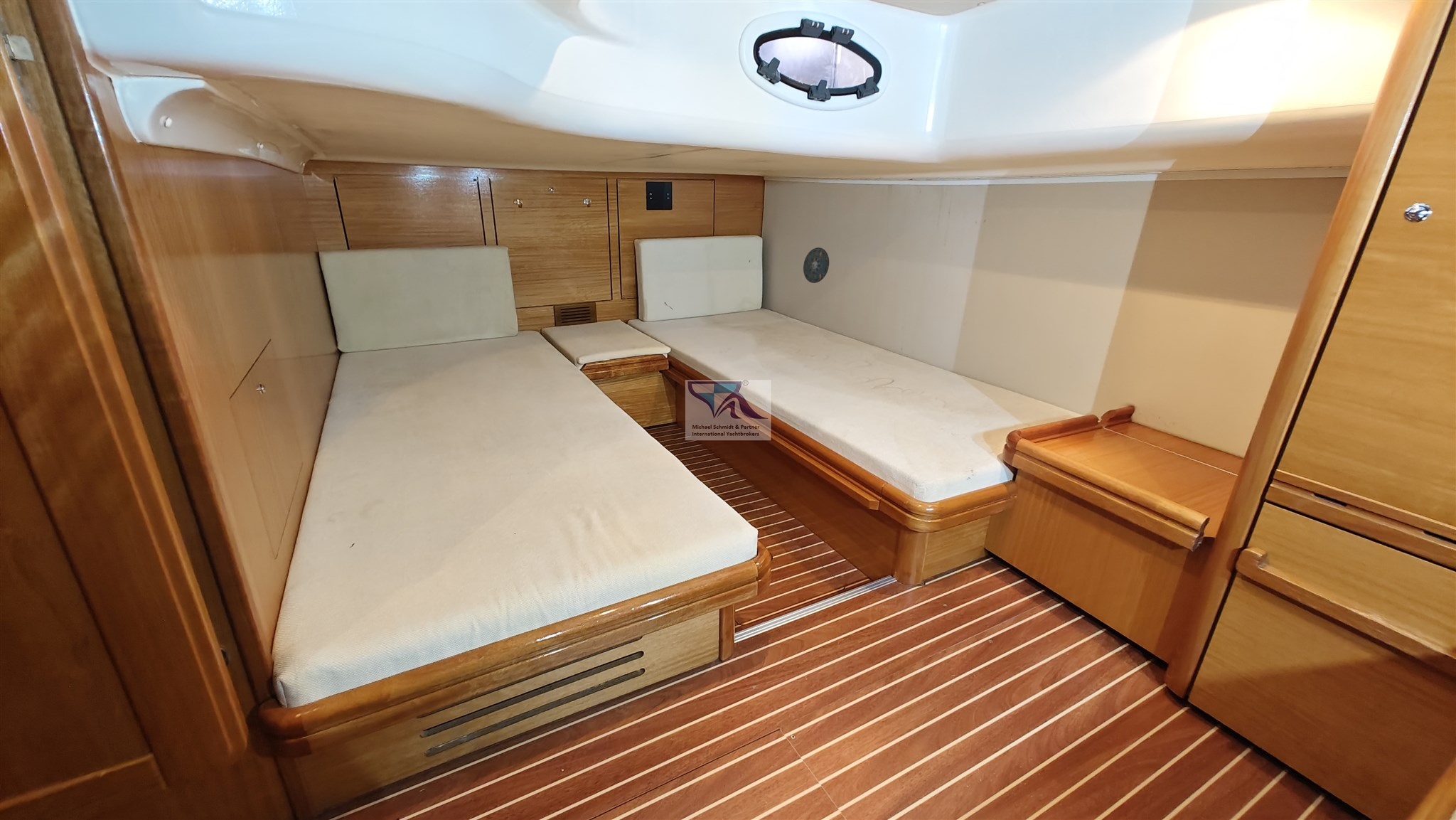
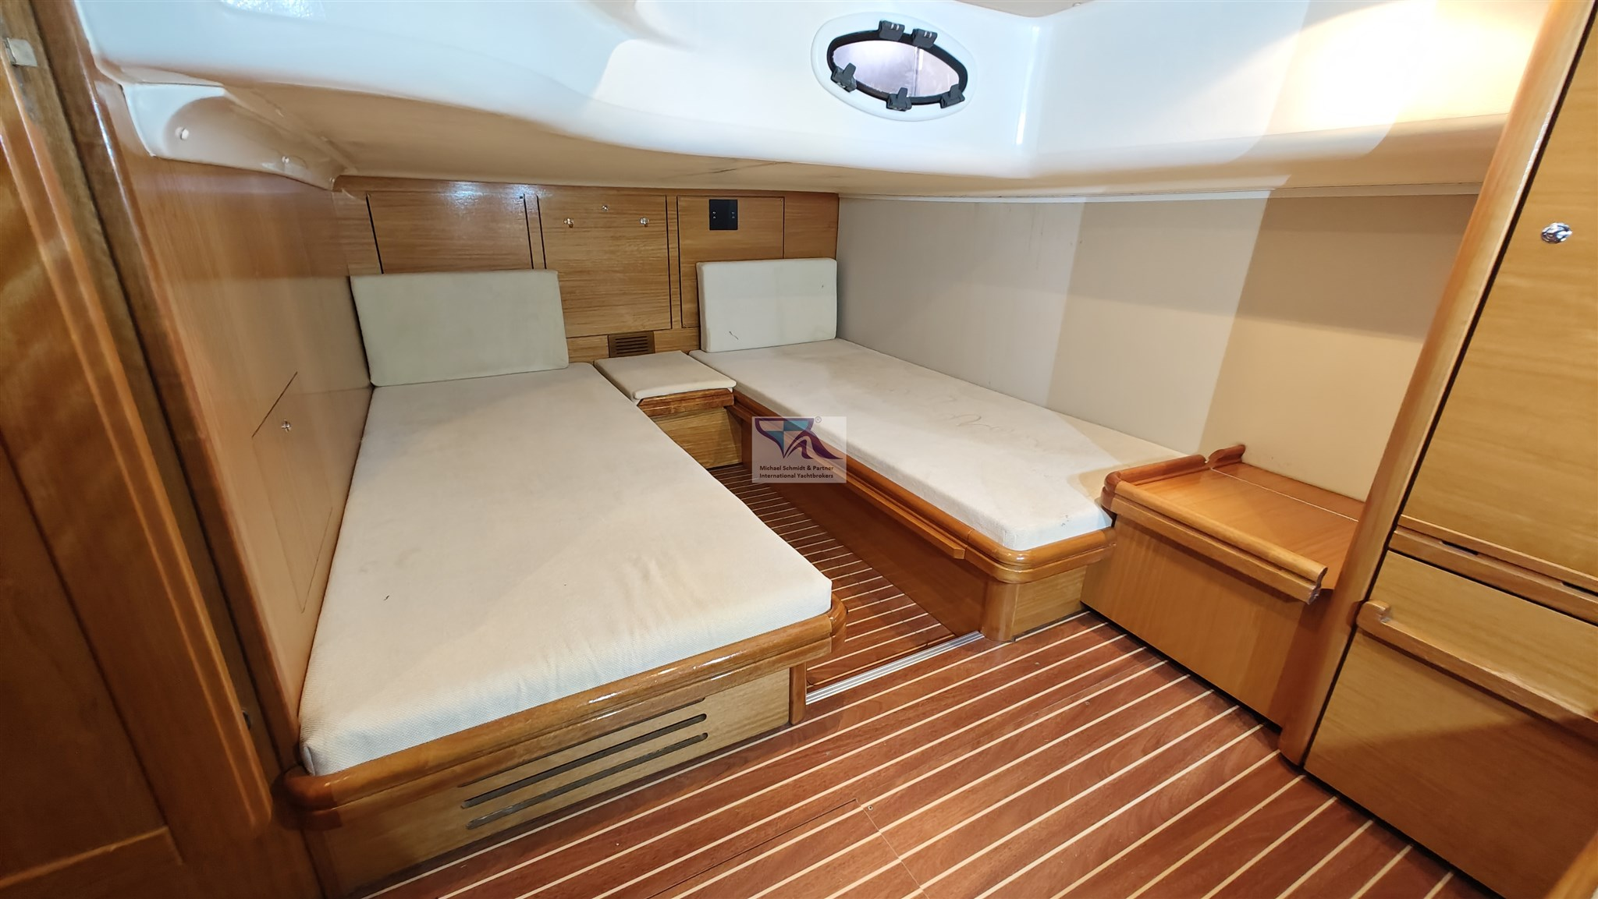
- compass [803,247,830,284]
